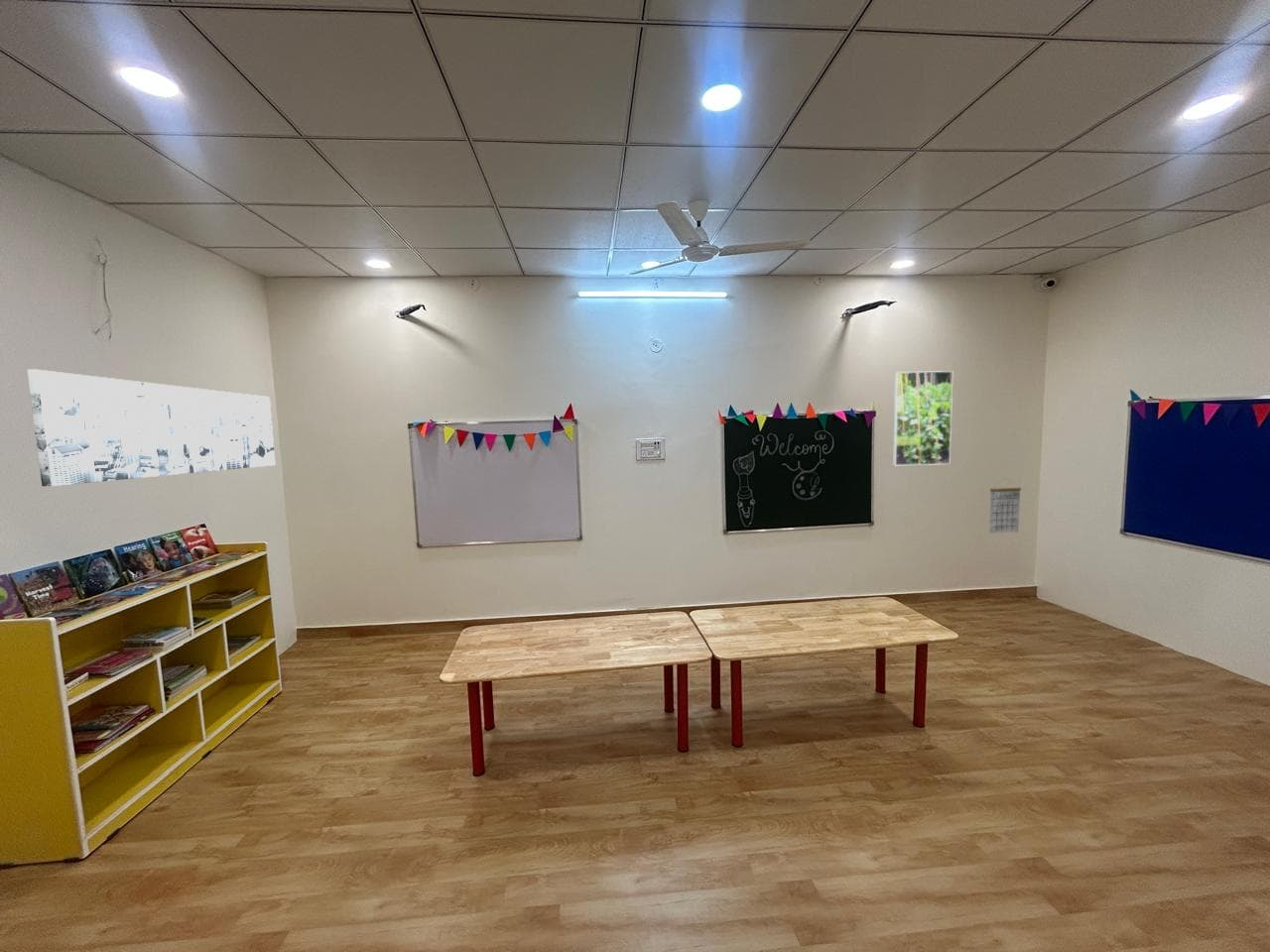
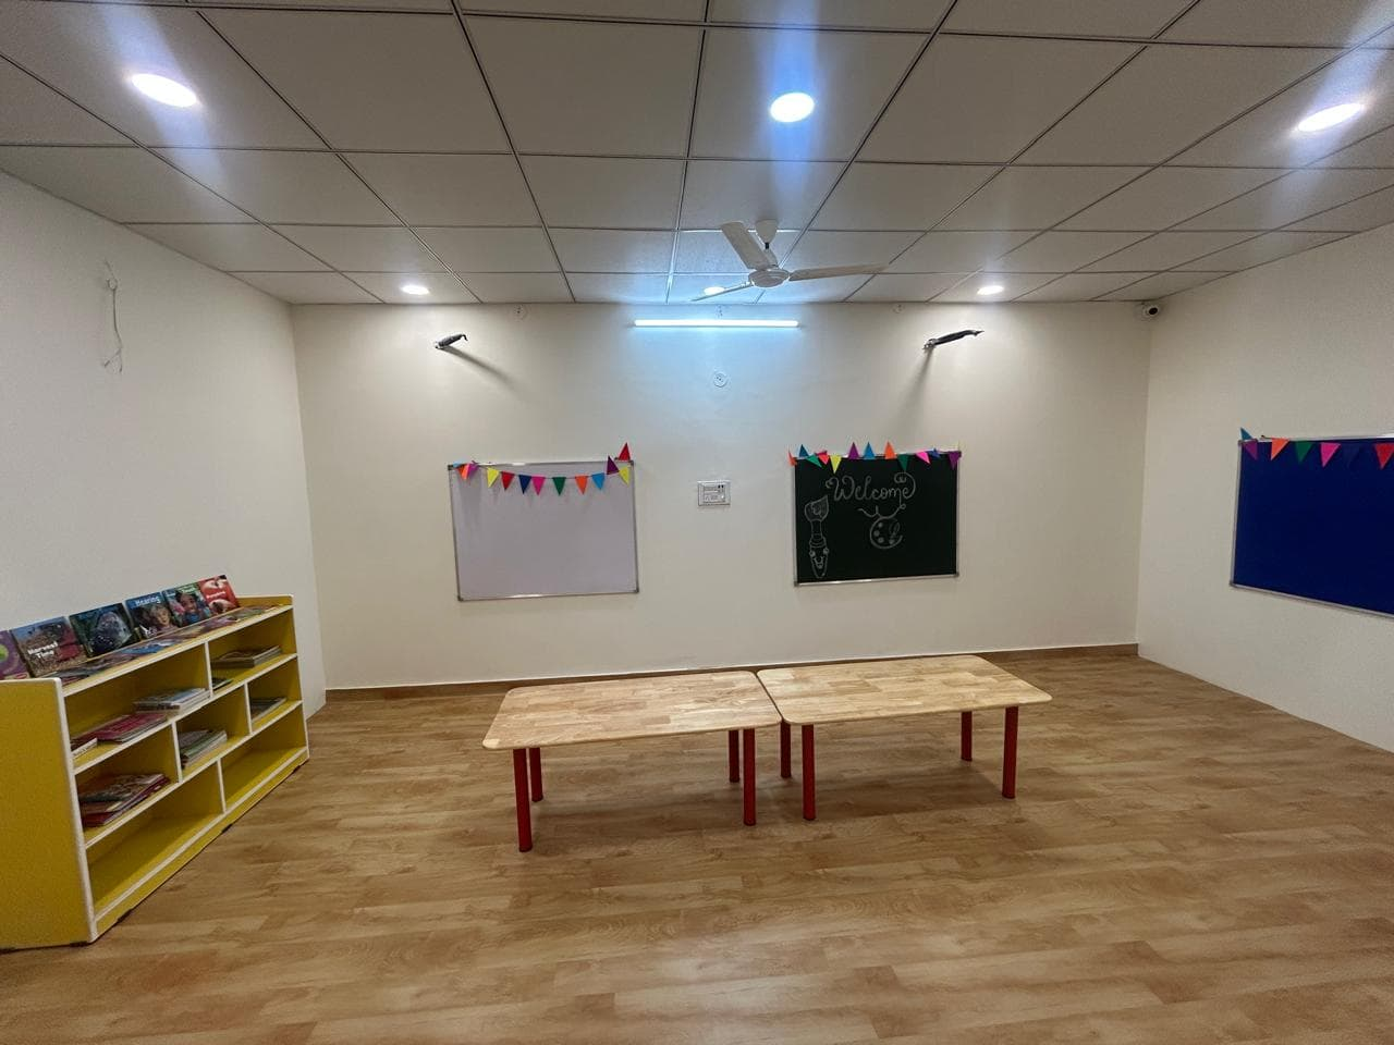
- wall art [26,369,276,487]
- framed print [892,370,953,466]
- calendar [988,478,1022,535]
